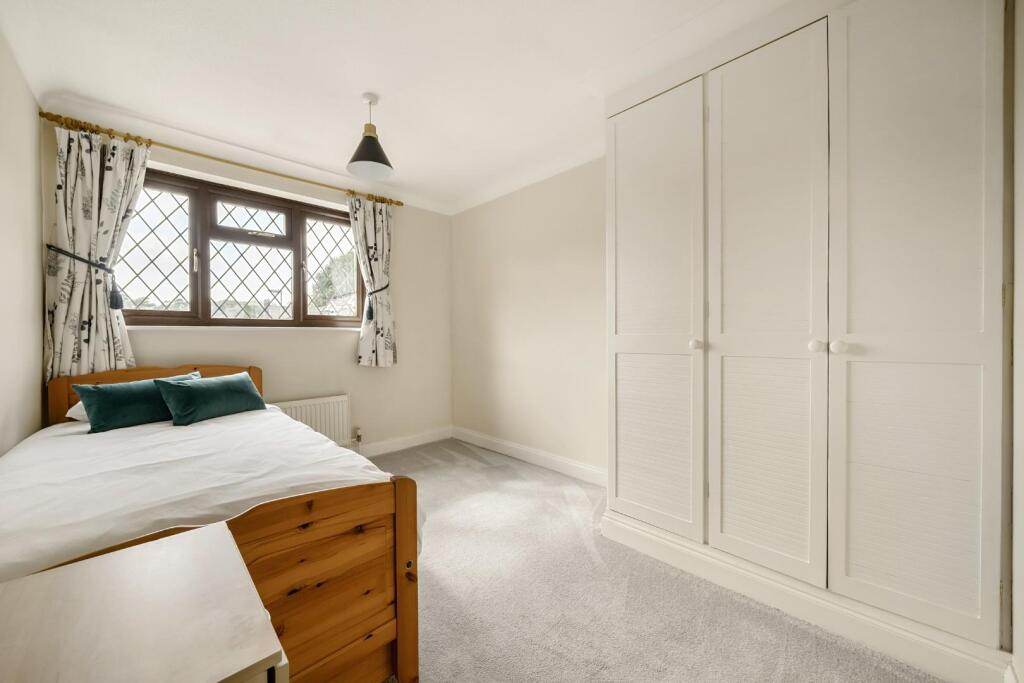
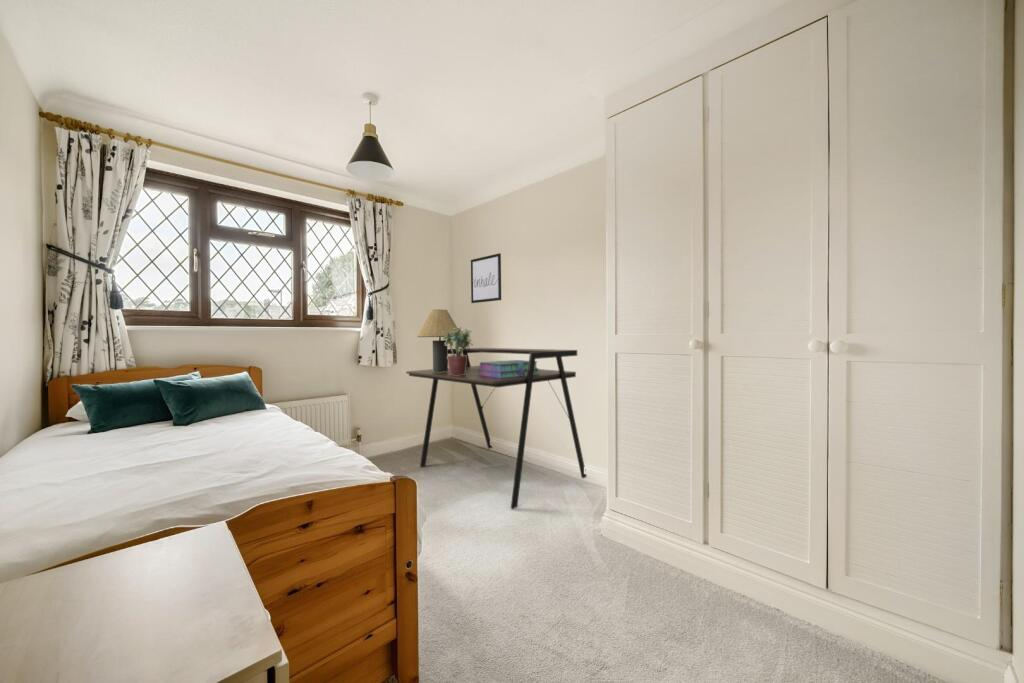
+ desk [405,347,588,510]
+ stack of books [478,359,540,378]
+ table lamp [416,309,462,372]
+ wall art [470,252,502,304]
+ potted plant [442,326,474,376]
